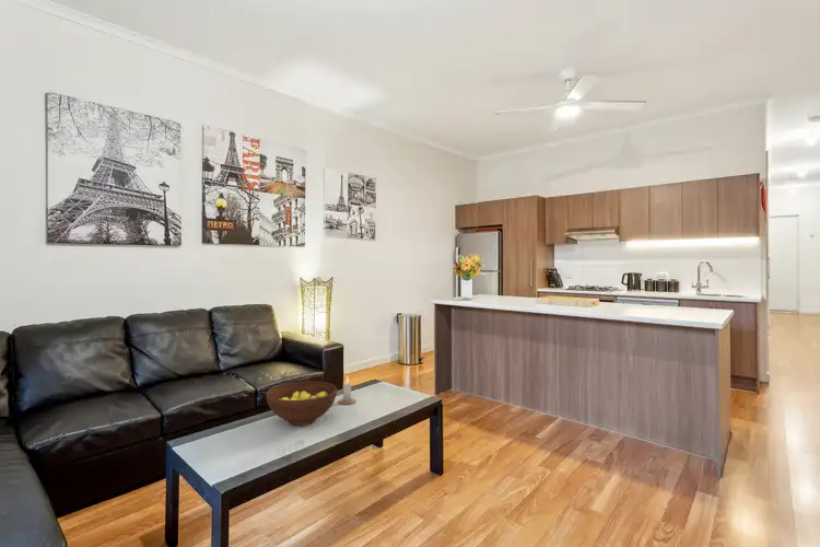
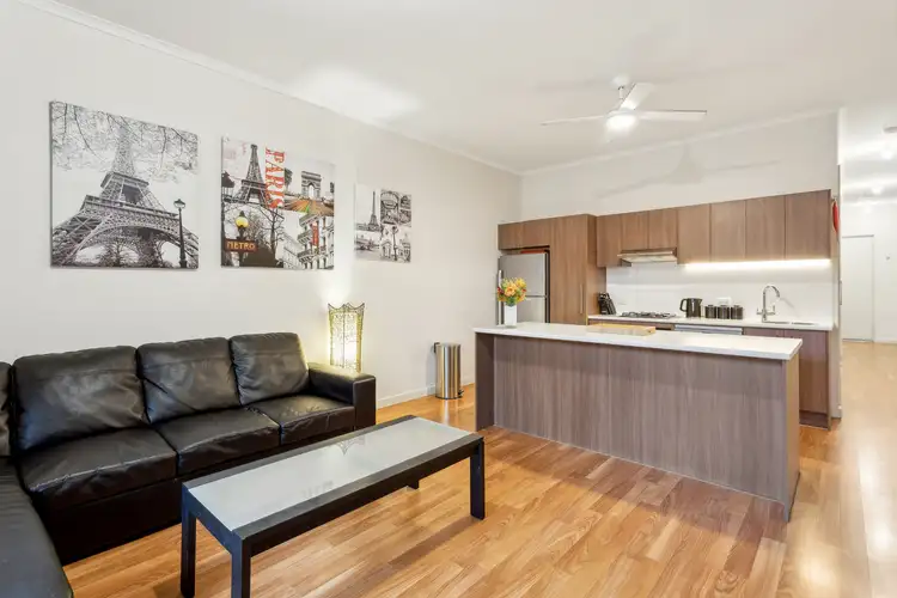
- fruit bowl [266,381,338,427]
- candle [337,376,358,406]
